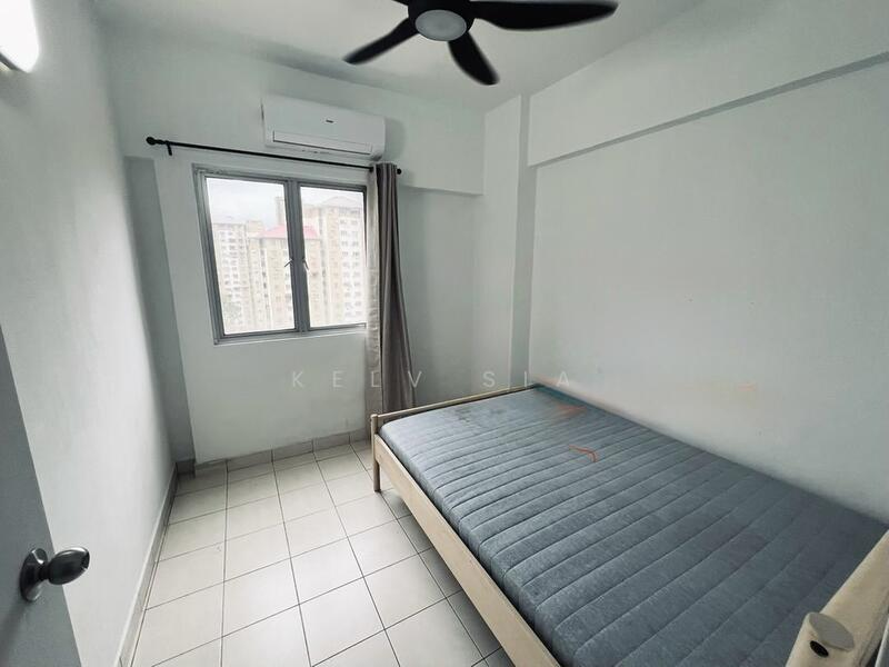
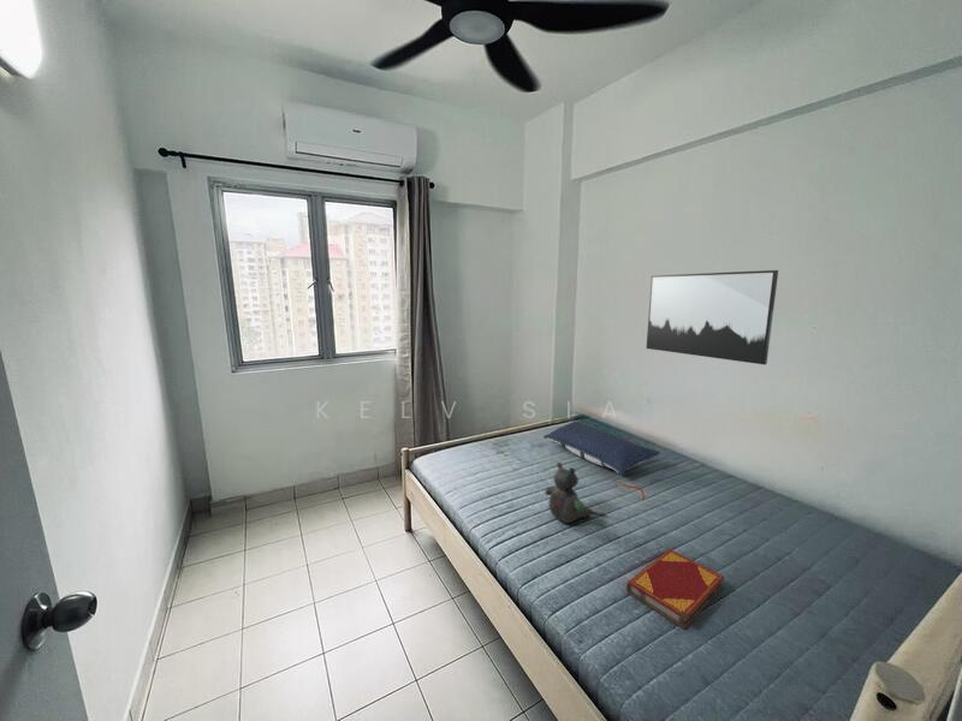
+ wall art [646,269,779,365]
+ pillow [542,421,661,476]
+ hardback book [625,548,725,631]
+ stuffed bear [544,460,593,524]
